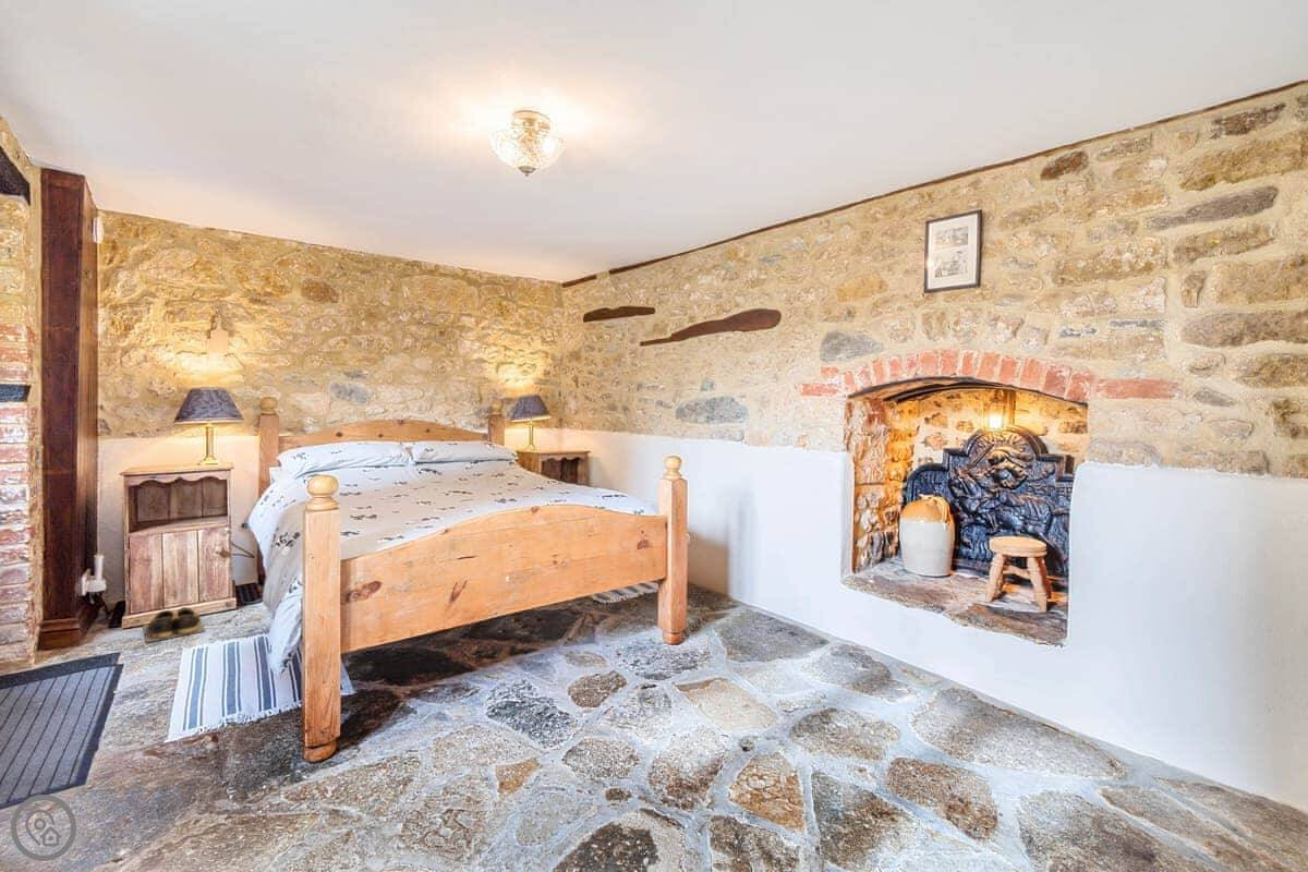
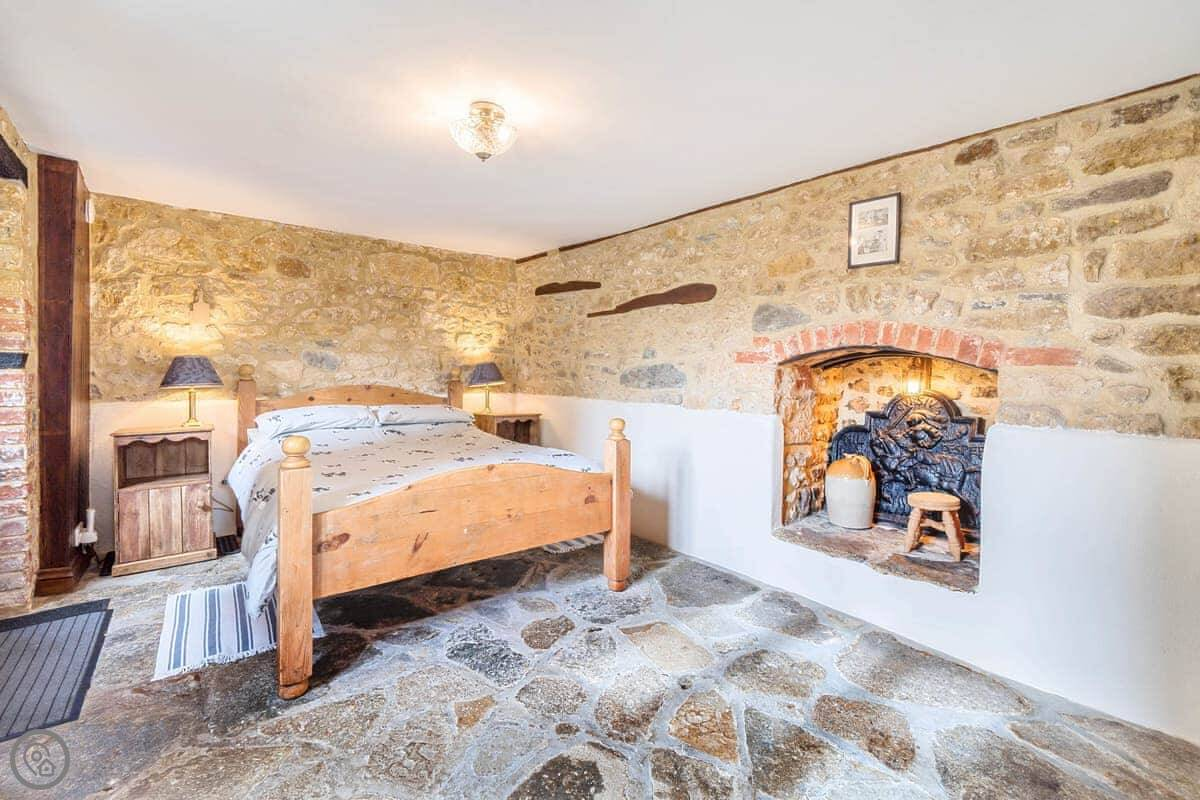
- shoes [143,606,206,643]
